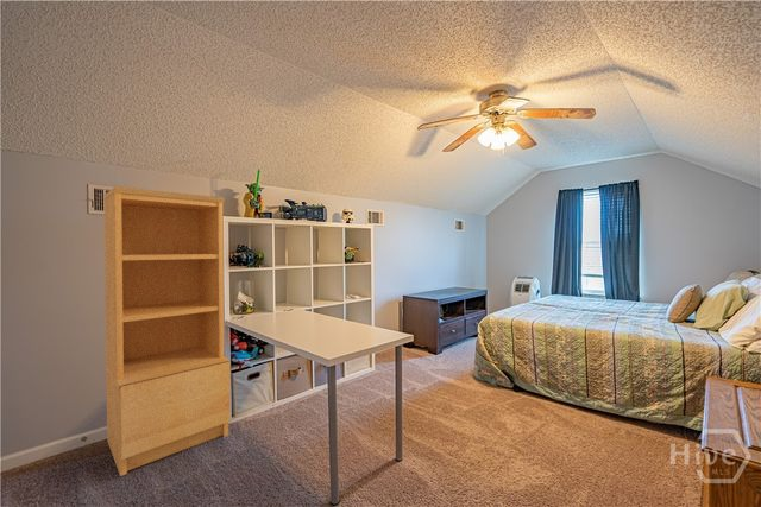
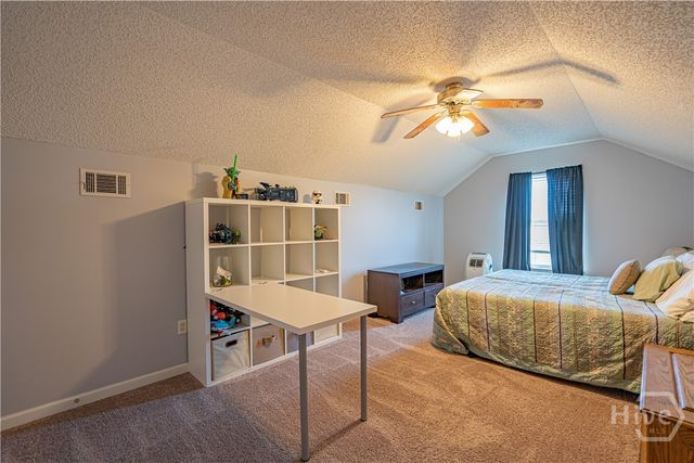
- bookcase [102,185,232,477]
